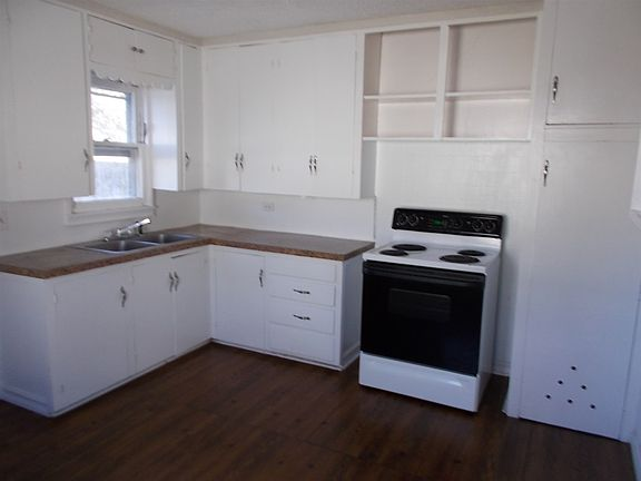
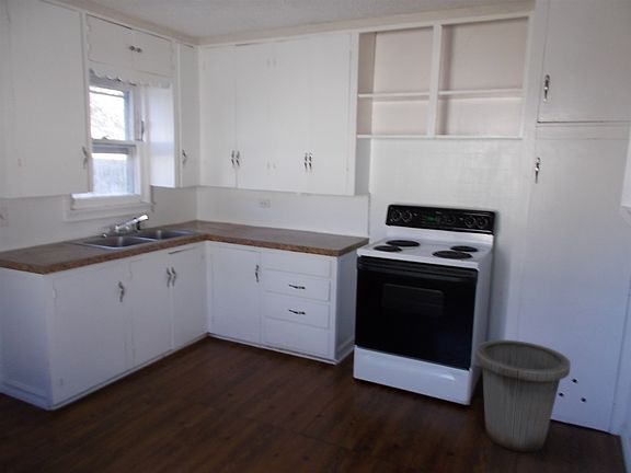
+ trash can [474,339,572,453]
